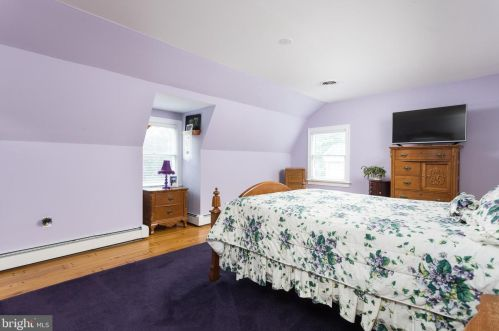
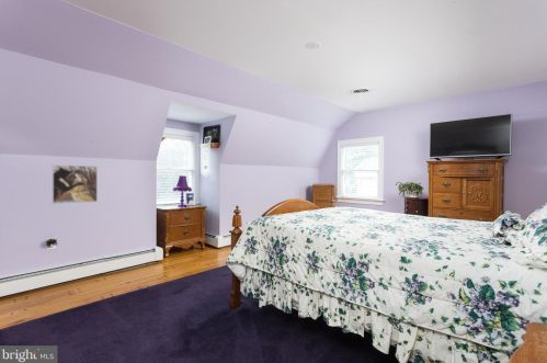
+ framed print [52,163,99,205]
